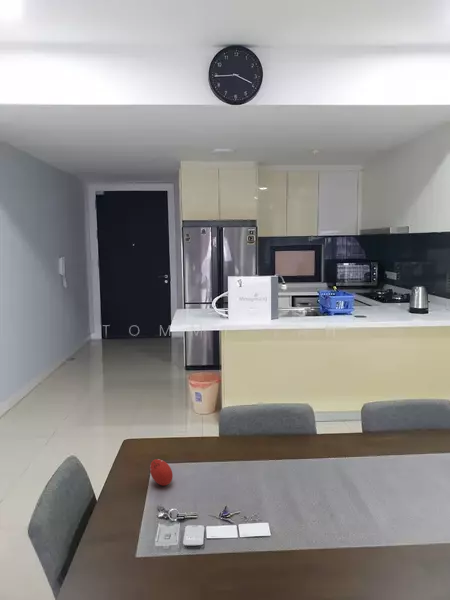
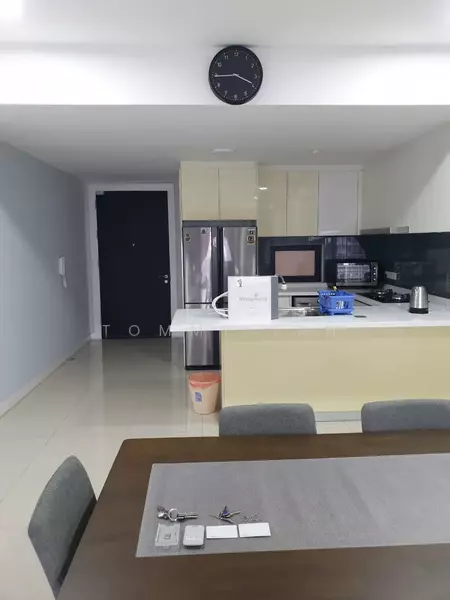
- fruit [149,458,174,486]
